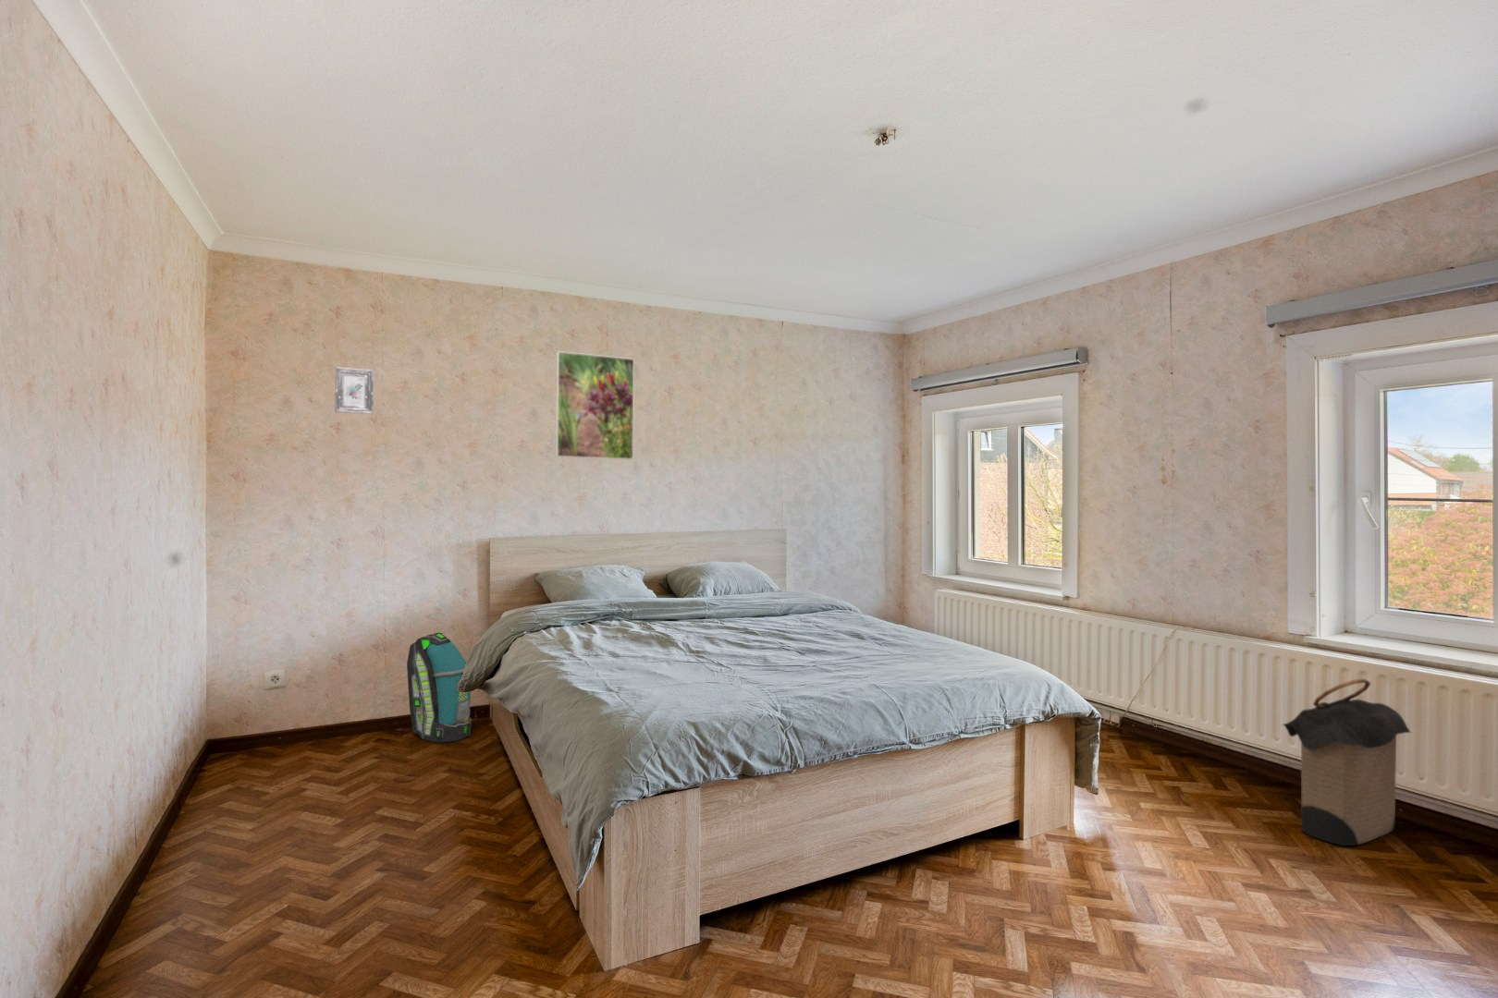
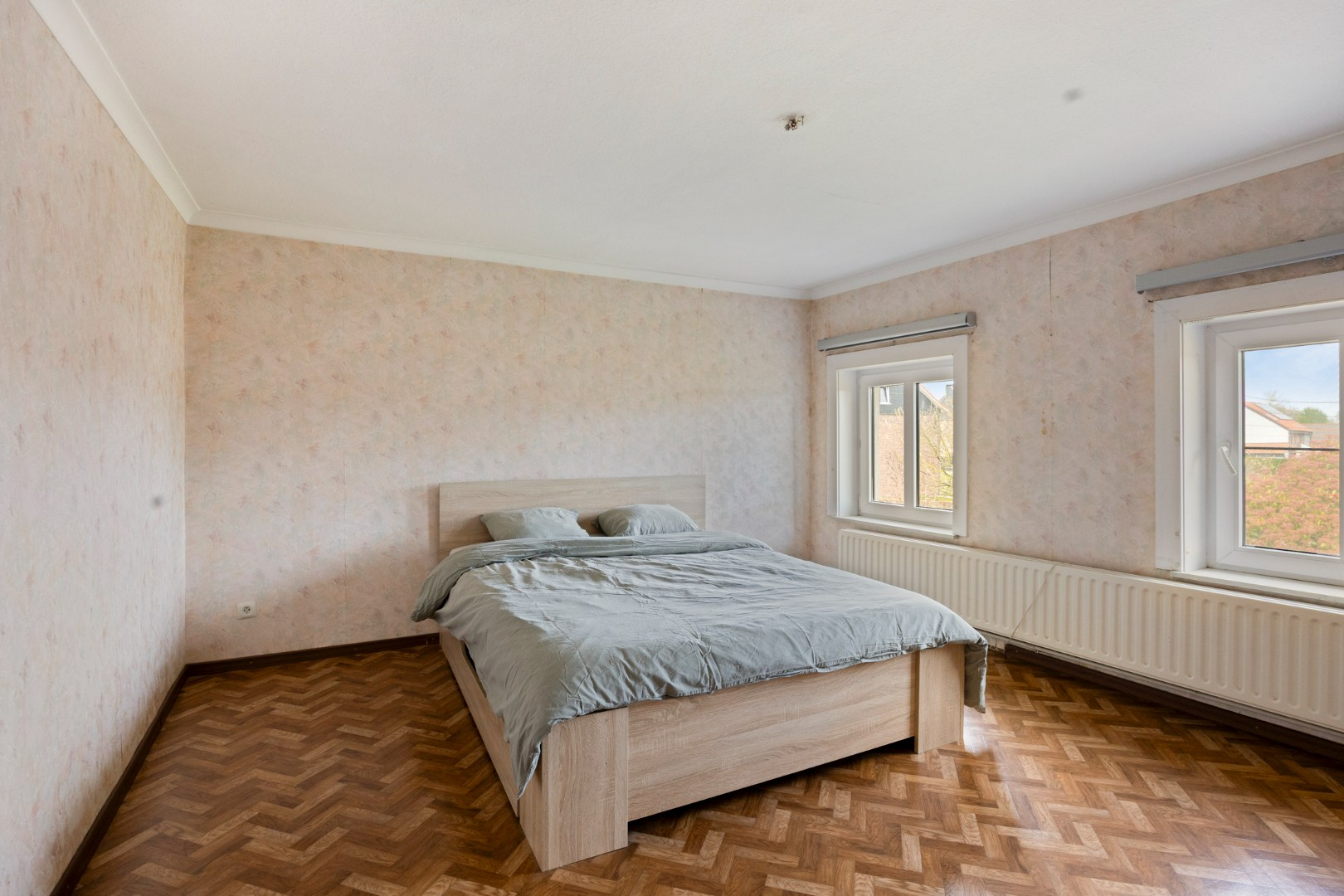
- picture frame [333,366,374,415]
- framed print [555,350,635,461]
- laundry hamper [1283,677,1412,847]
- backpack [406,632,473,743]
